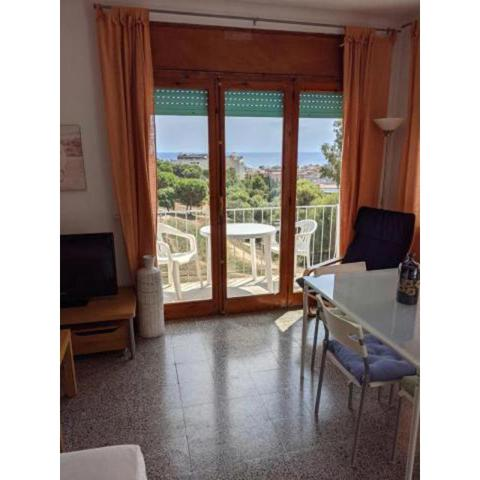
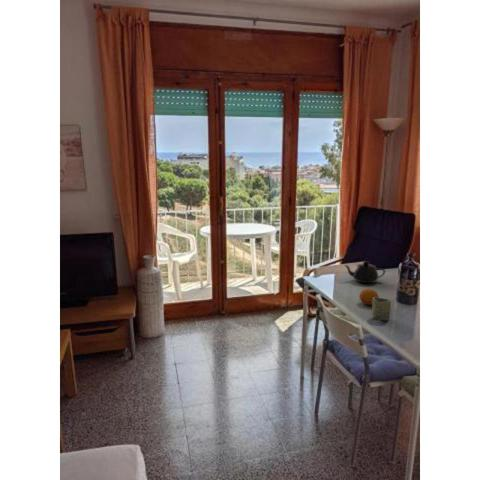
+ teapot [343,260,386,284]
+ cup [371,297,392,322]
+ fruit [358,288,380,306]
